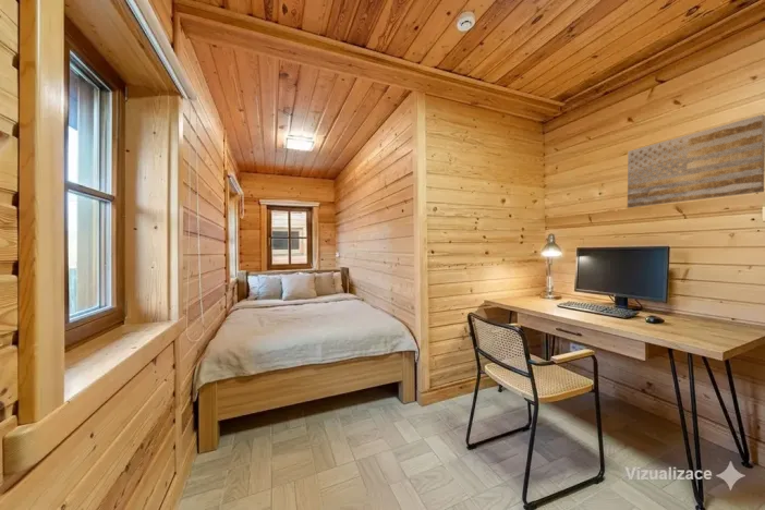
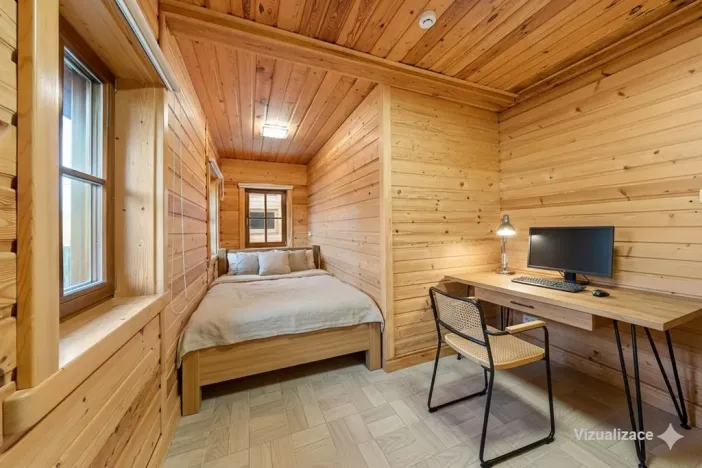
- wall art [627,113,765,209]
